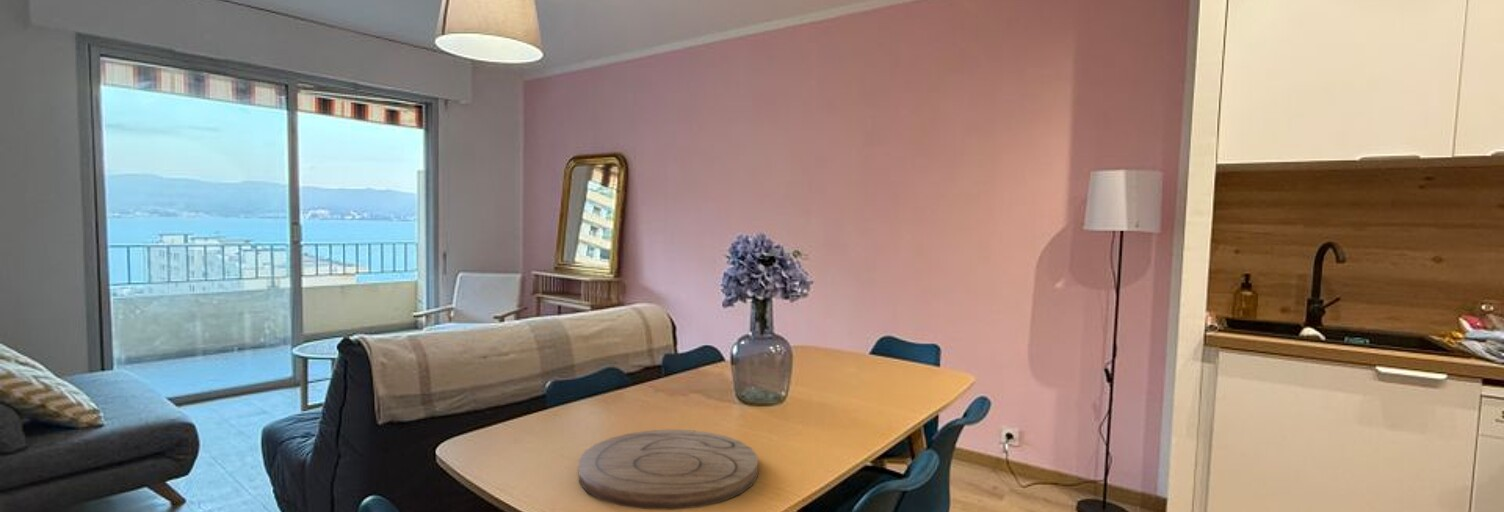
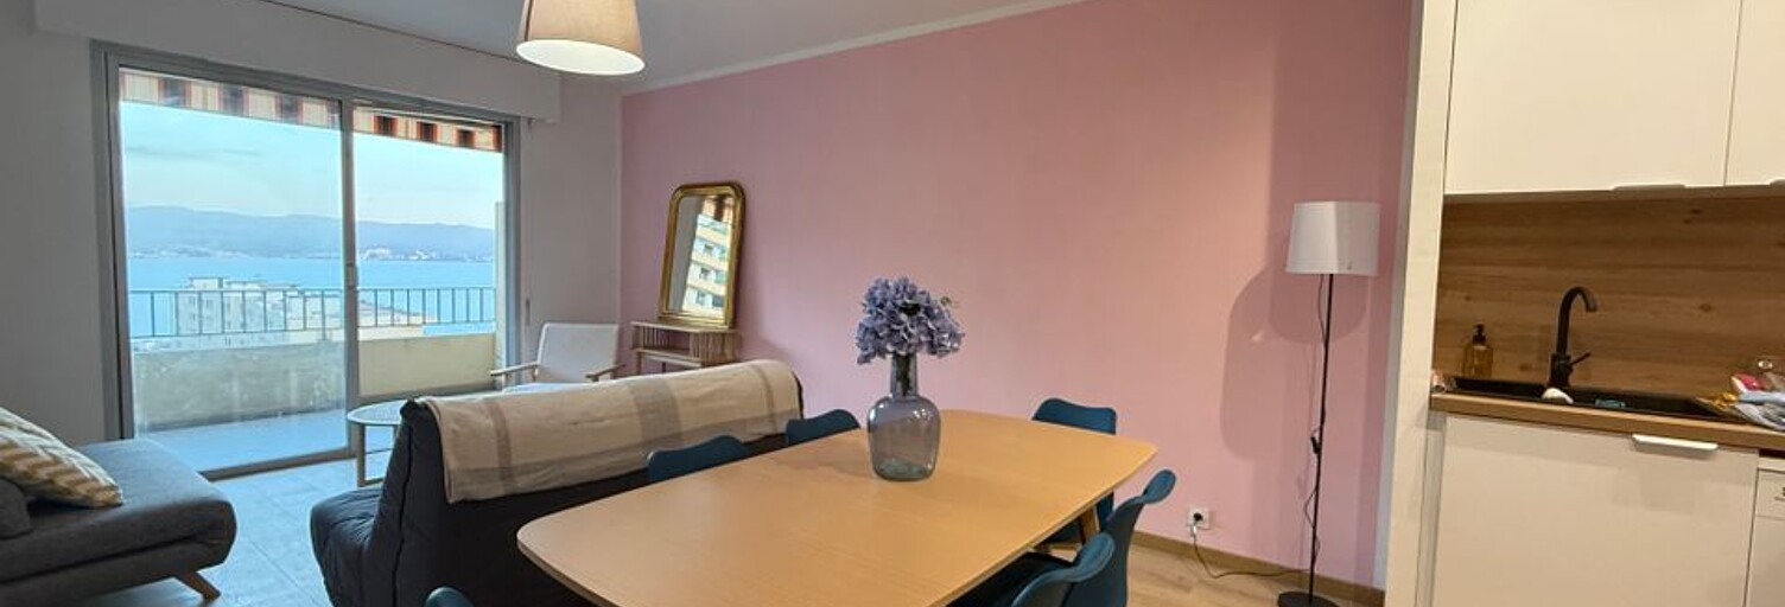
- cutting board [578,429,759,511]
